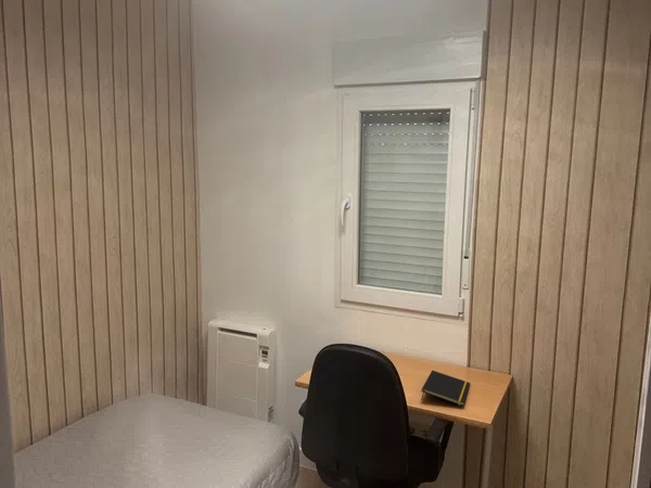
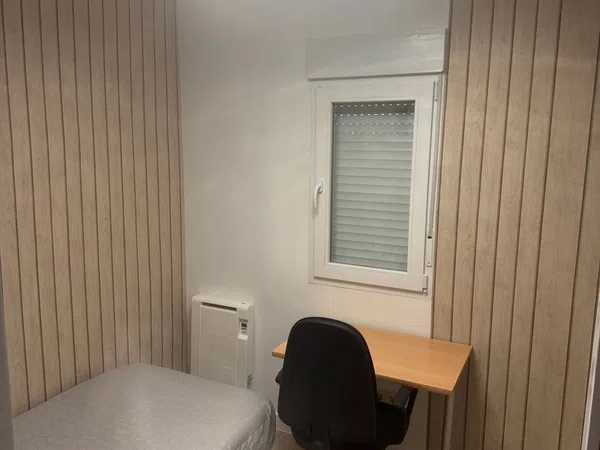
- notepad [420,370,471,407]
